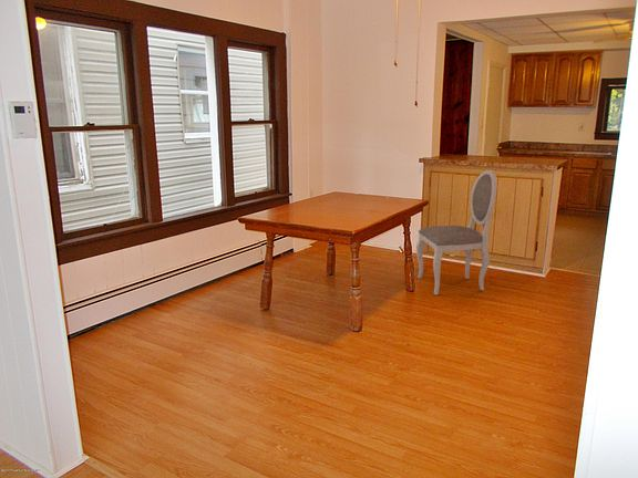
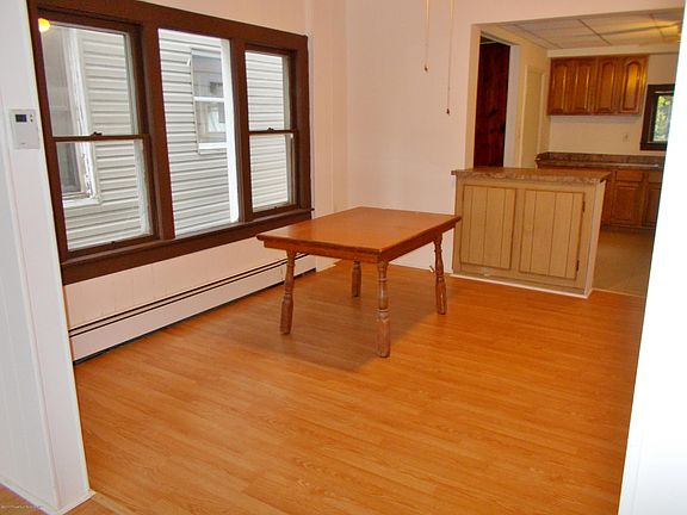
- dining chair [415,169,498,297]
